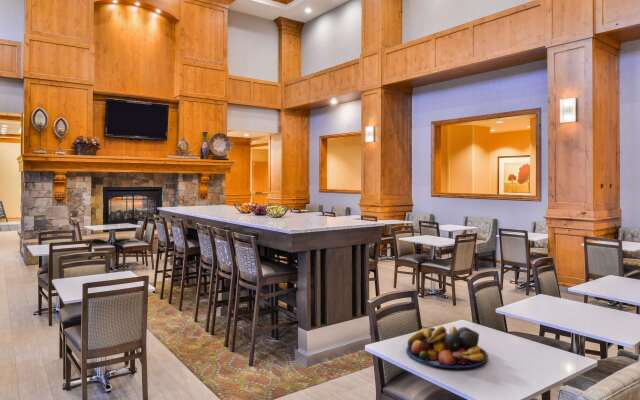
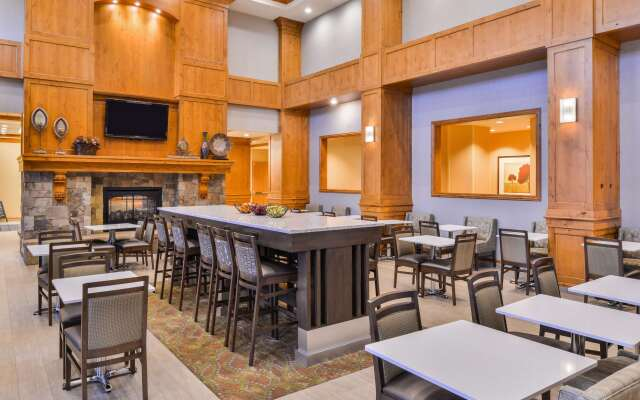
- fruit bowl [405,325,489,369]
